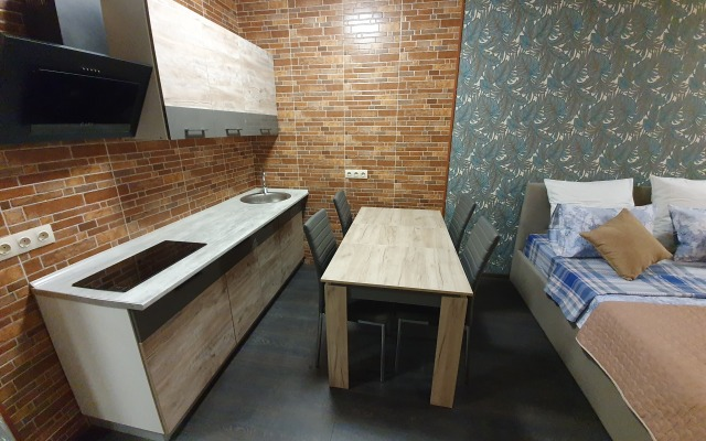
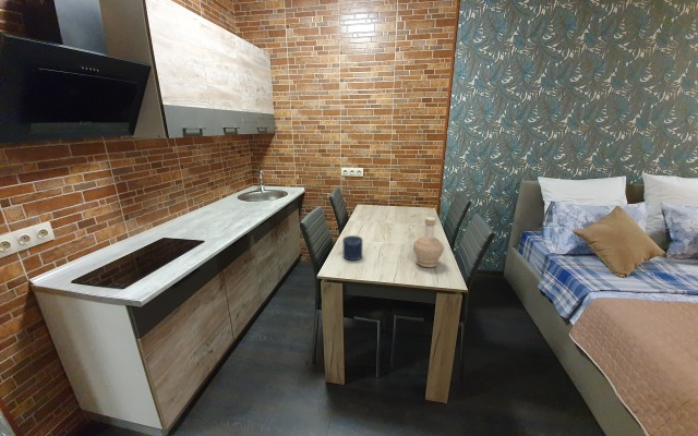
+ candle [341,234,363,262]
+ bottle [412,216,445,268]
